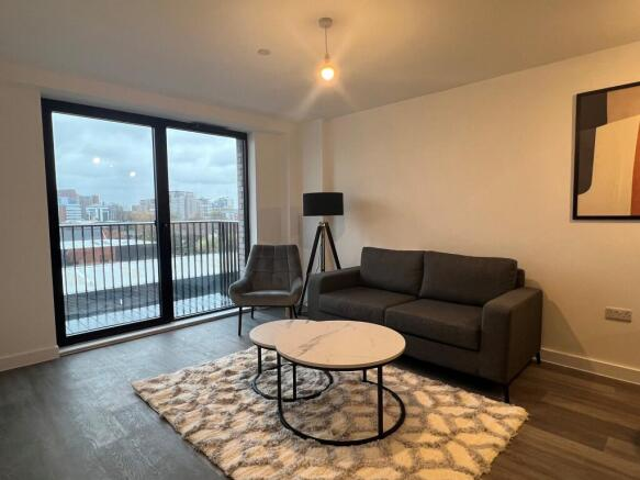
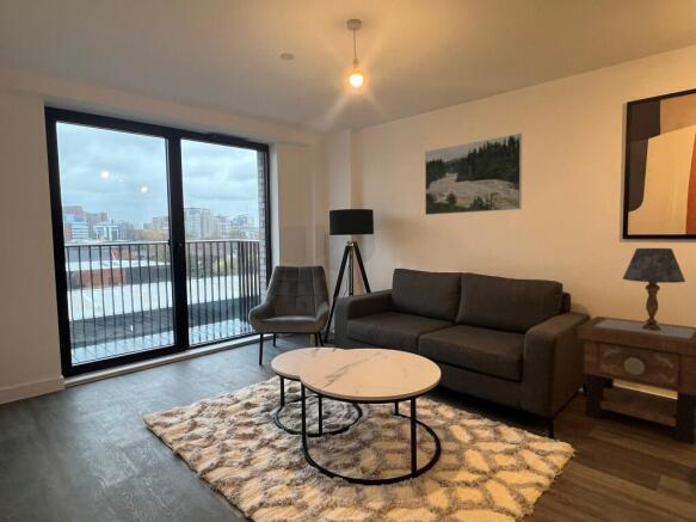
+ side table [575,315,696,447]
+ table lamp [622,247,686,331]
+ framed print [424,133,523,216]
